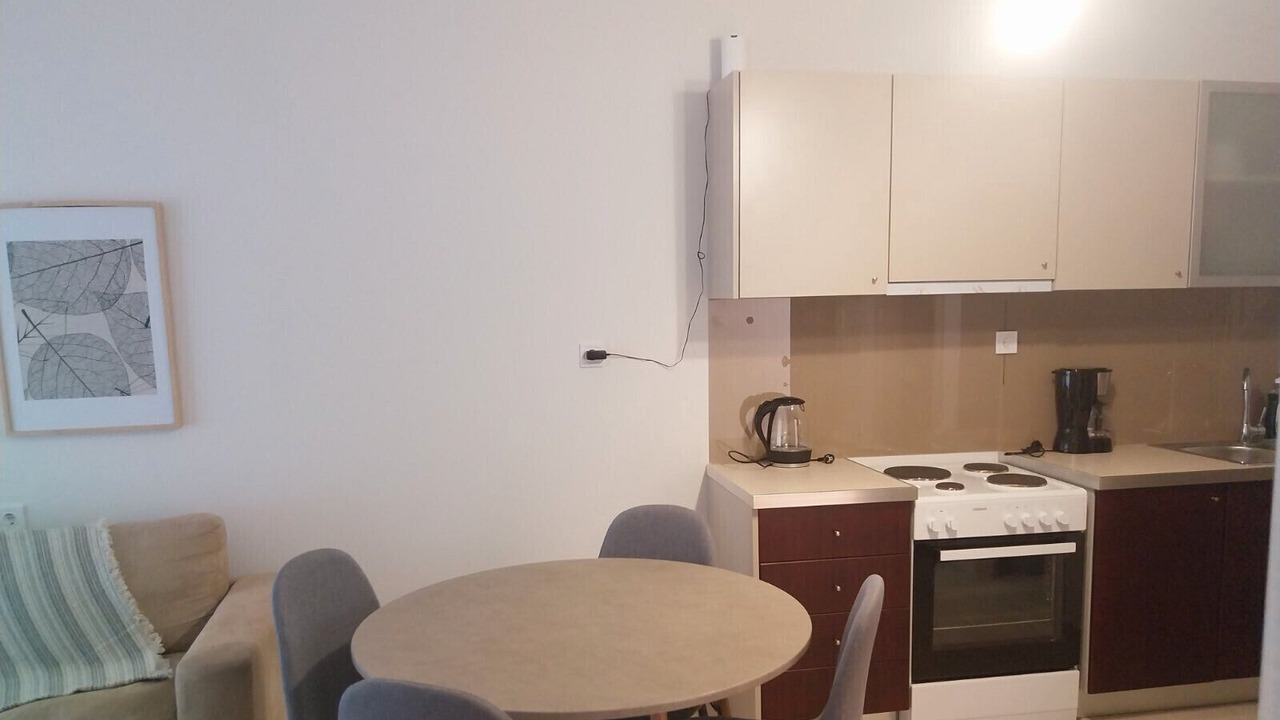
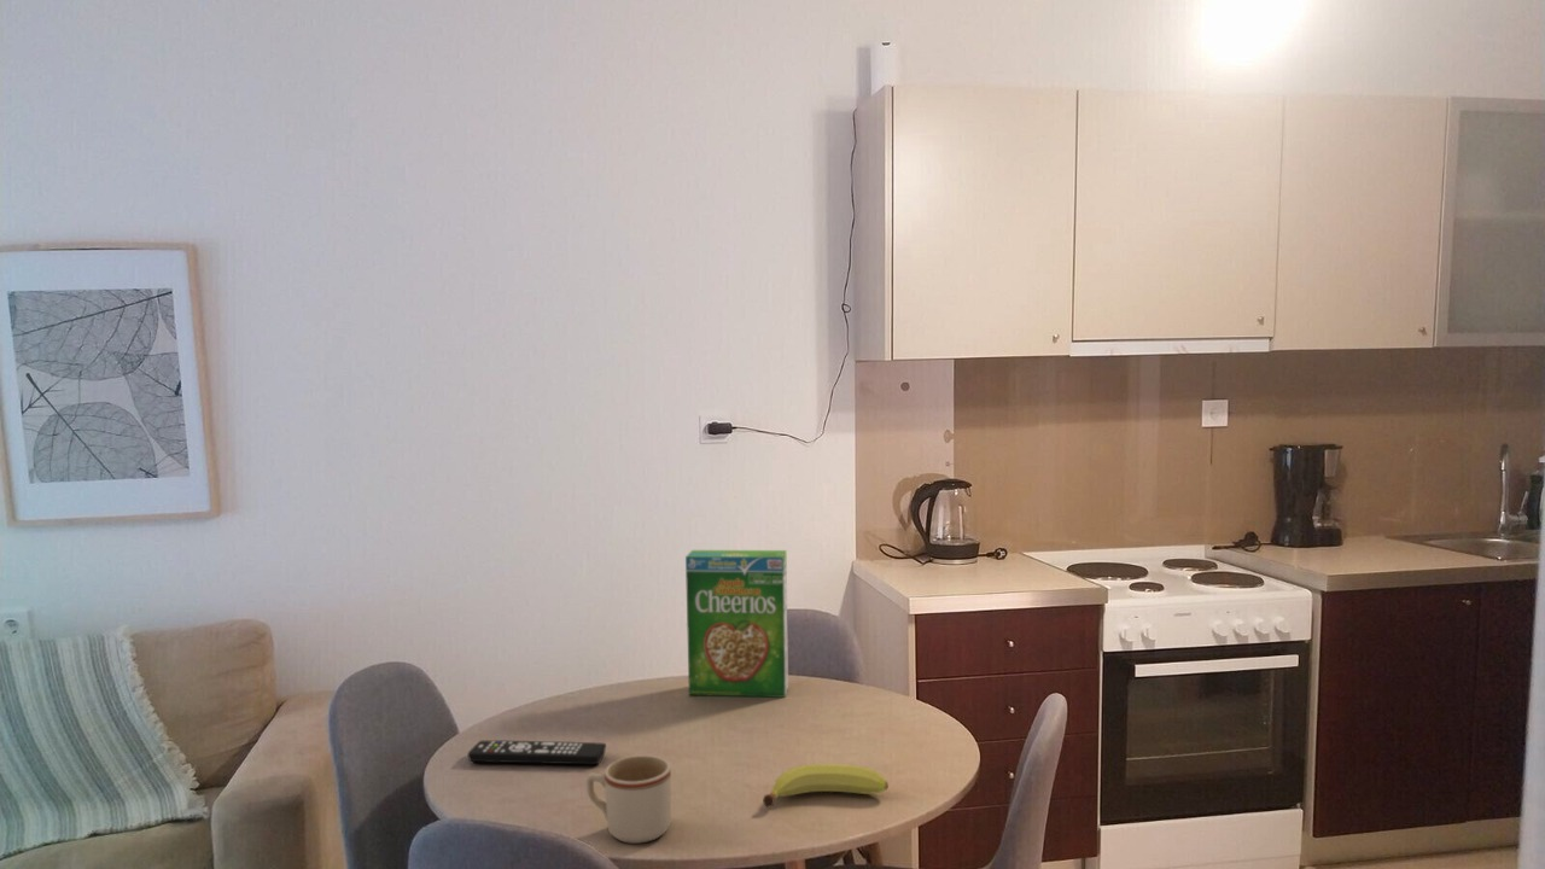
+ remote control [467,740,607,765]
+ mug [585,754,672,845]
+ cereal box [684,549,789,699]
+ fruit [762,763,890,809]
